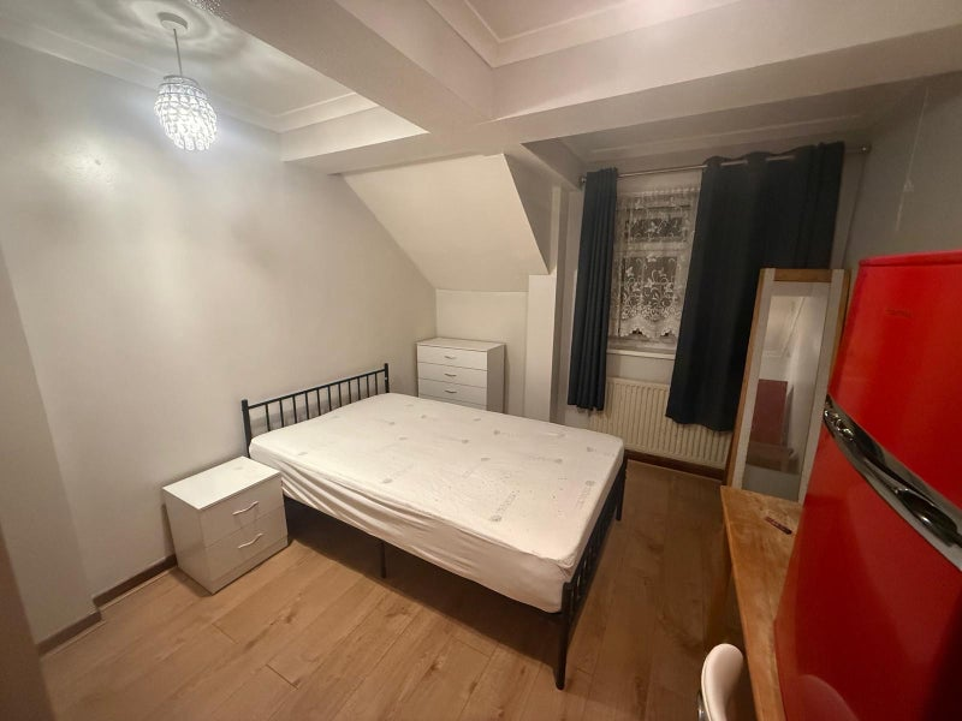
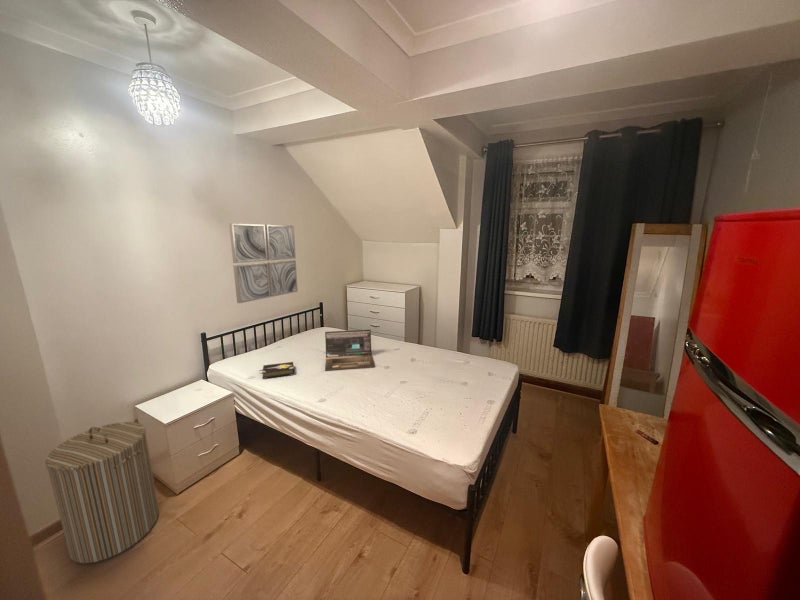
+ wall art [228,222,299,304]
+ laundry hamper [44,421,160,564]
+ hardback book [258,361,296,380]
+ laptop [324,329,376,372]
